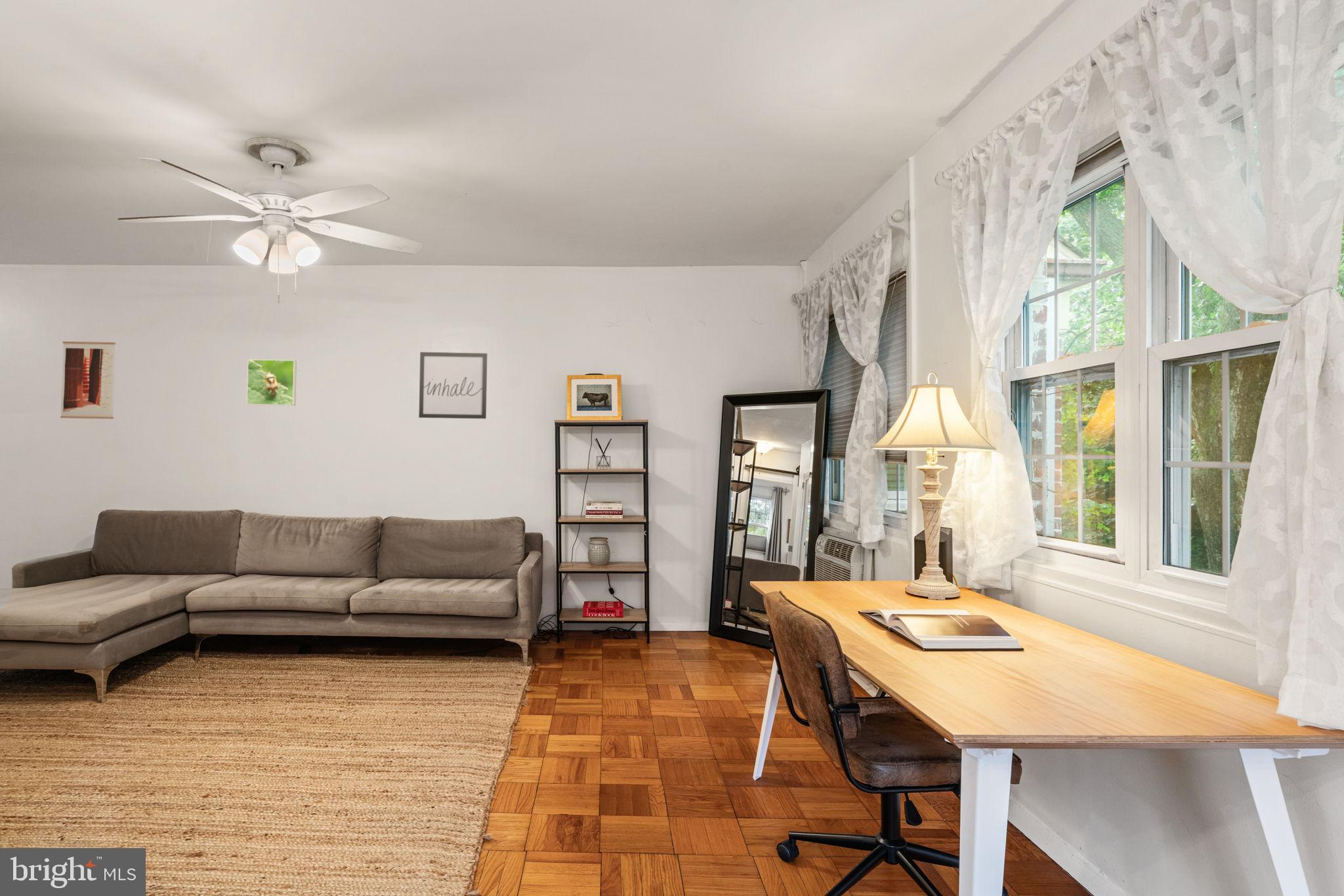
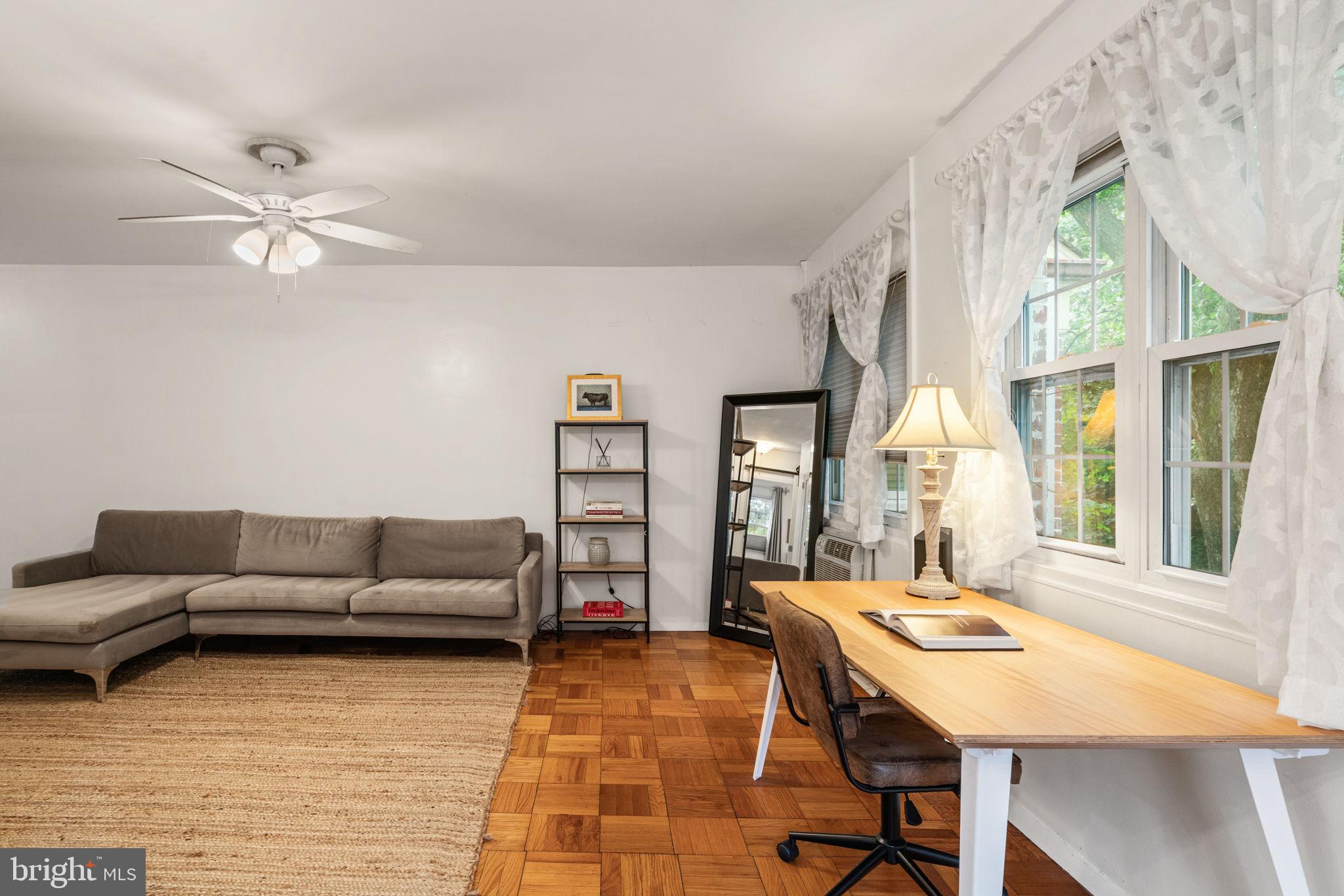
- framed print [246,359,297,406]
- wall art [60,341,116,419]
- wall art [418,352,488,419]
